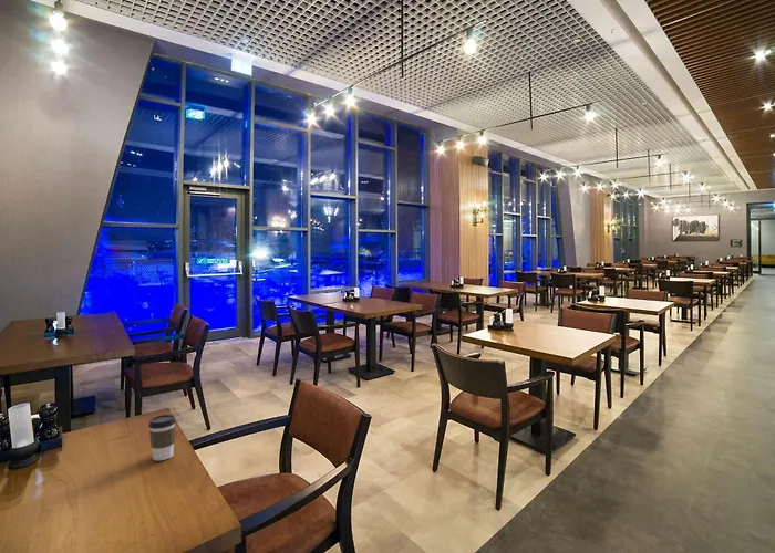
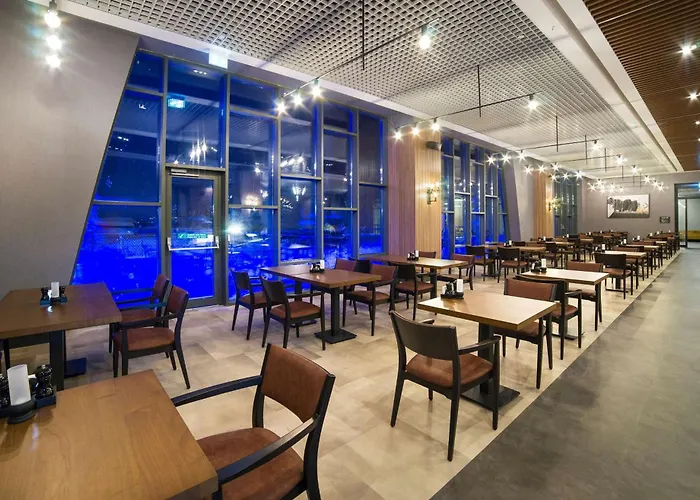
- coffee cup [147,414,177,461]
